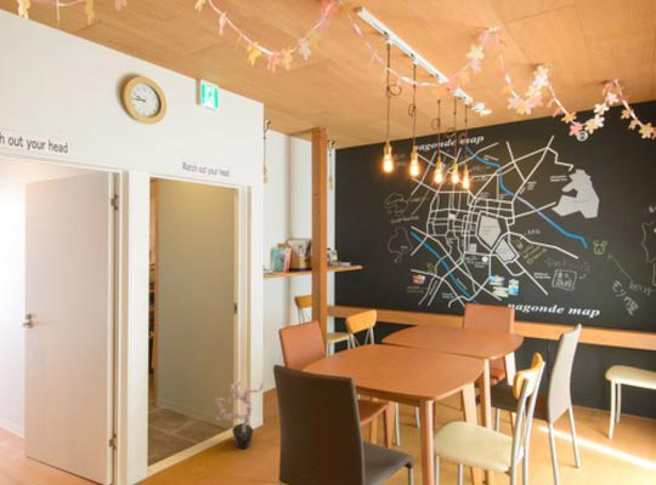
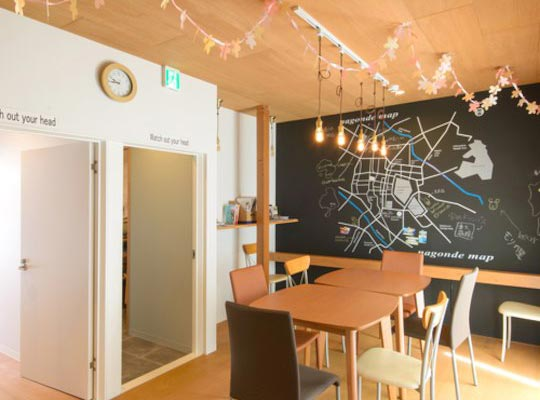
- potted plant [213,380,265,450]
